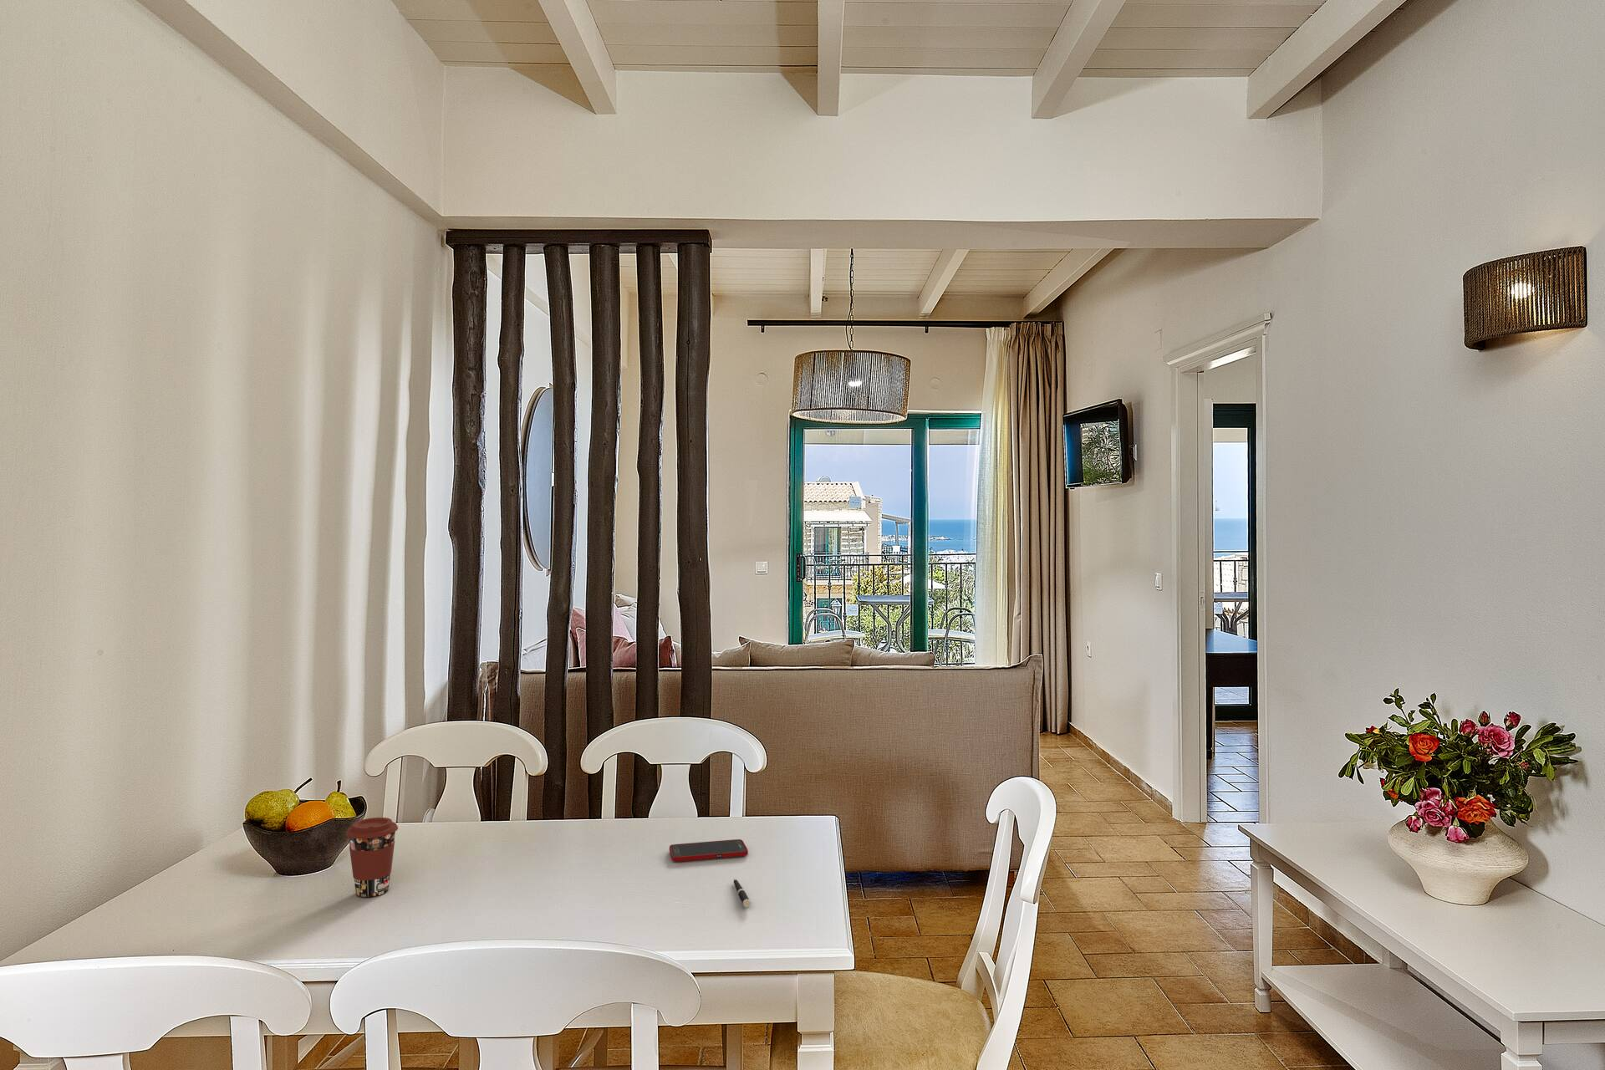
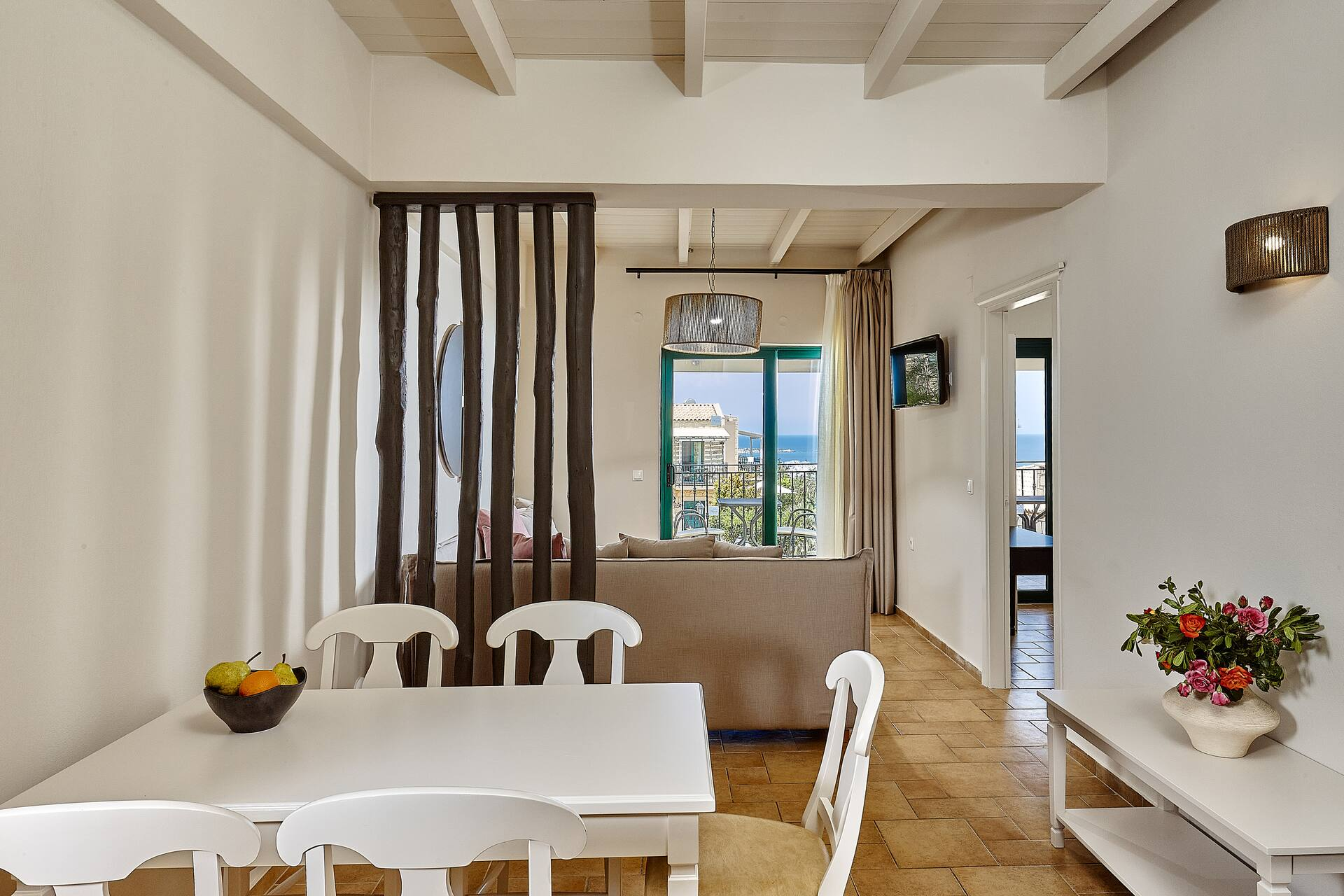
- pen [733,878,751,909]
- coffee cup [345,817,399,898]
- cell phone [669,838,749,862]
